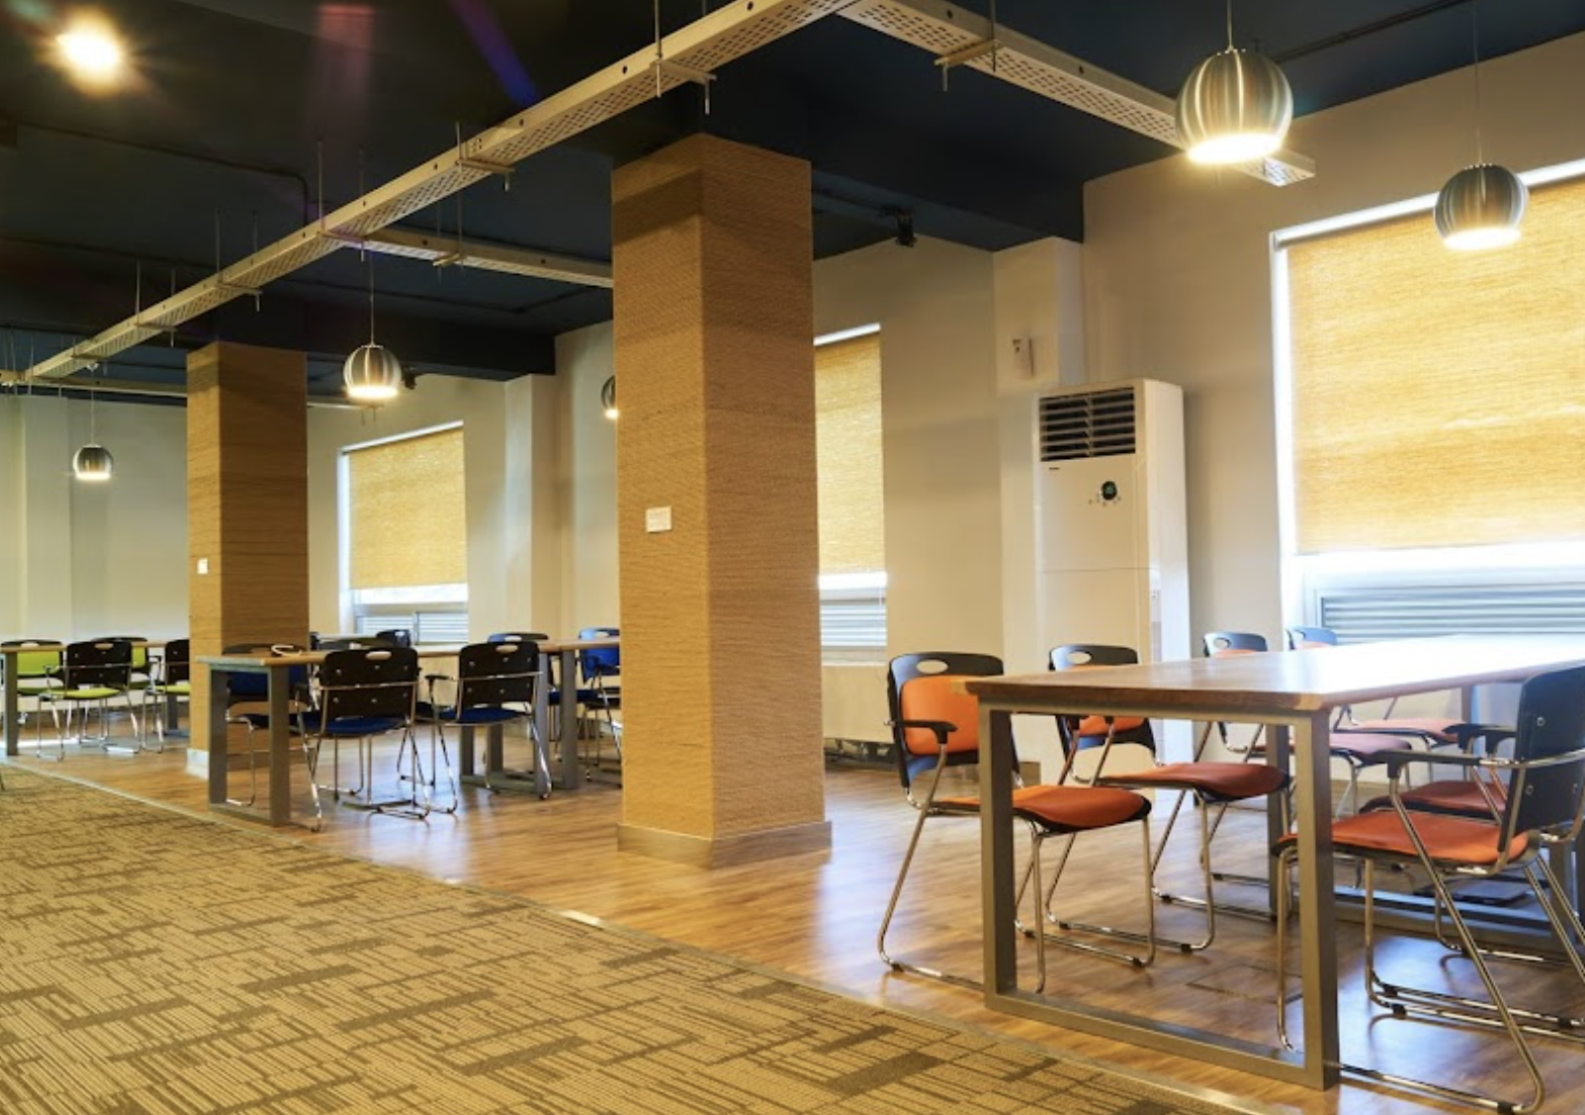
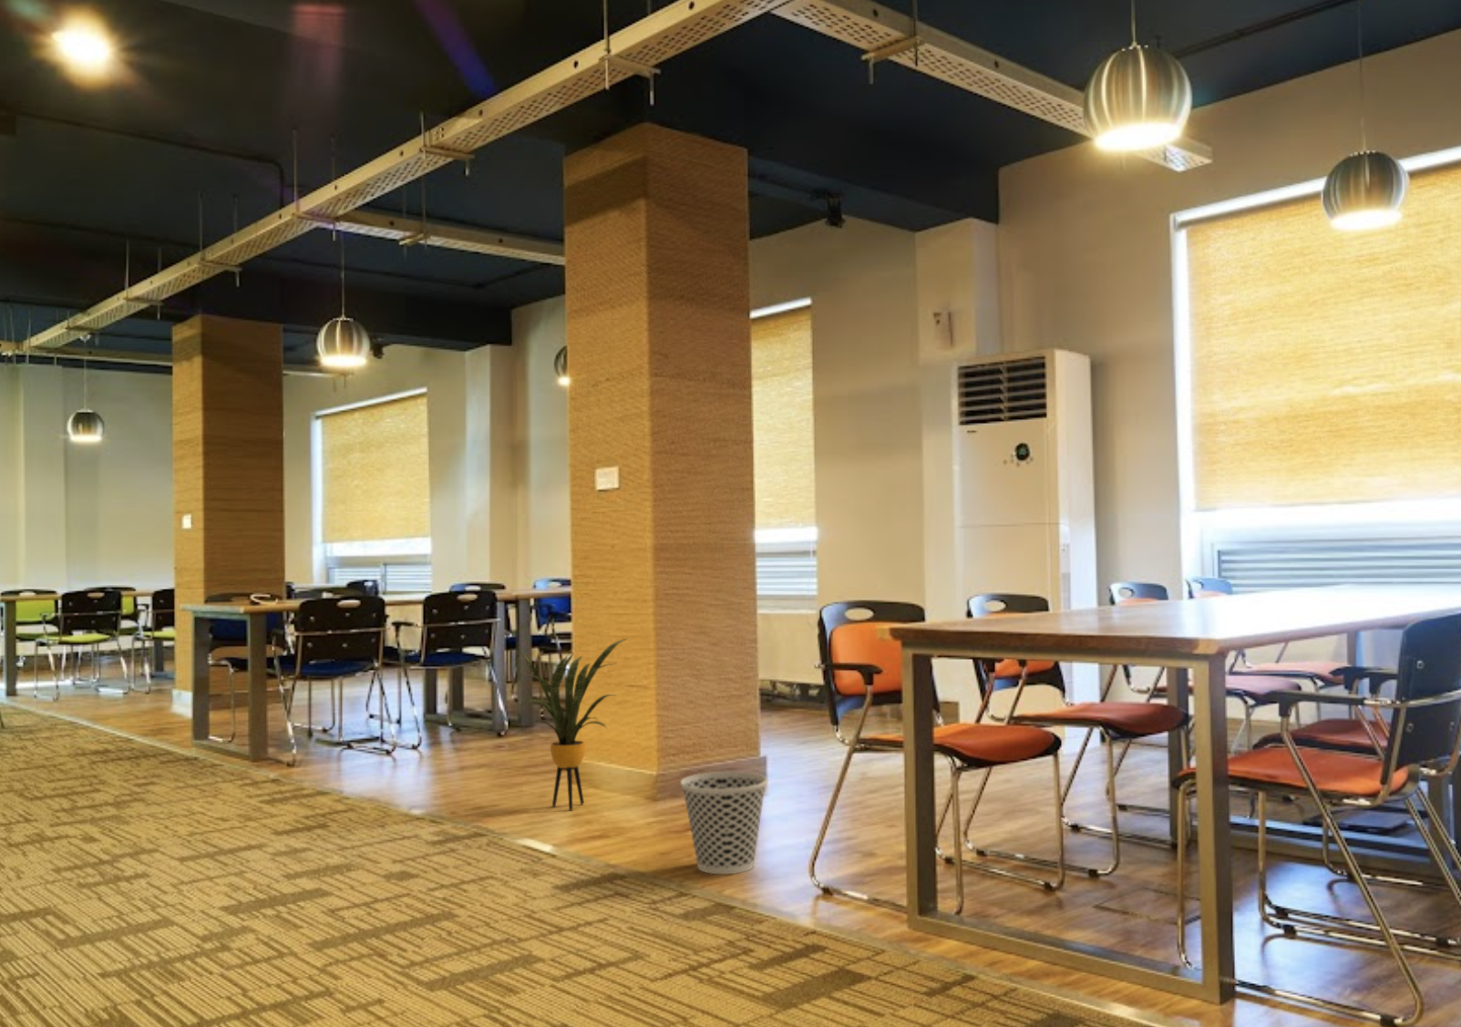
+ wastebasket [680,771,768,875]
+ house plant [518,637,629,811]
